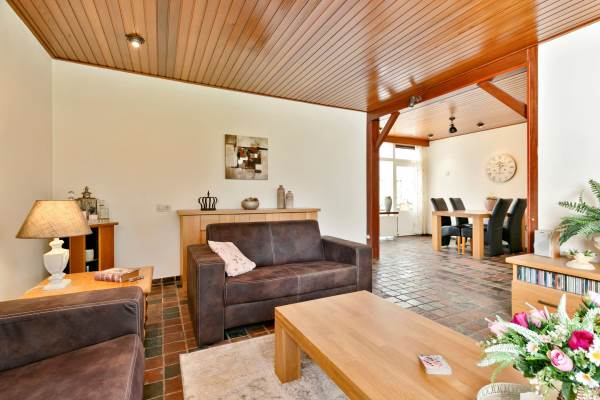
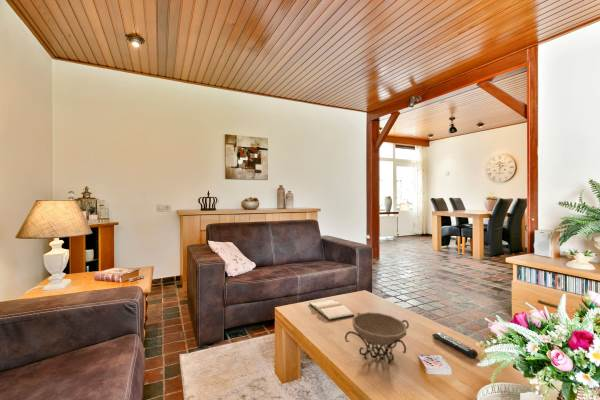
+ decorative bowl [344,311,410,365]
+ hardback book [308,299,355,321]
+ remote control [431,331,479,359]
